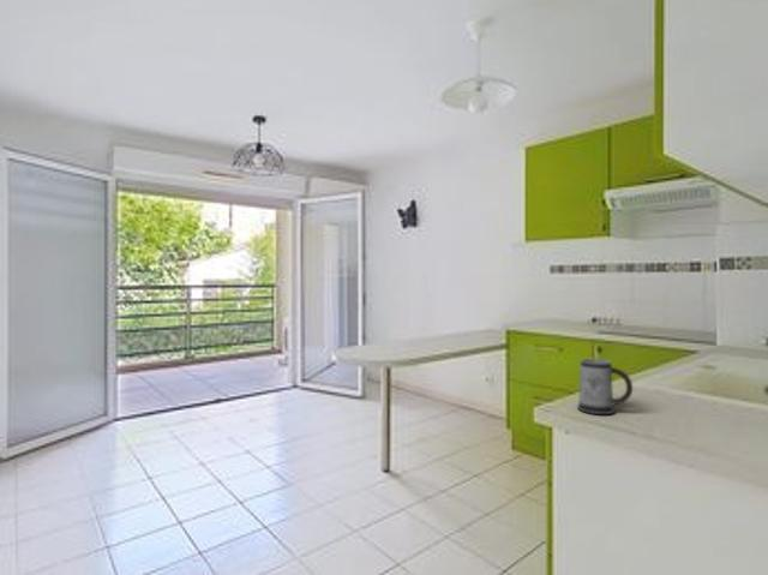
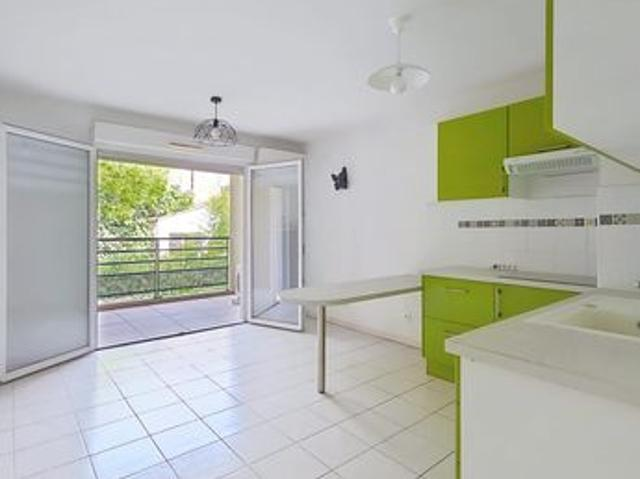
- mug [576,358,634,415]
